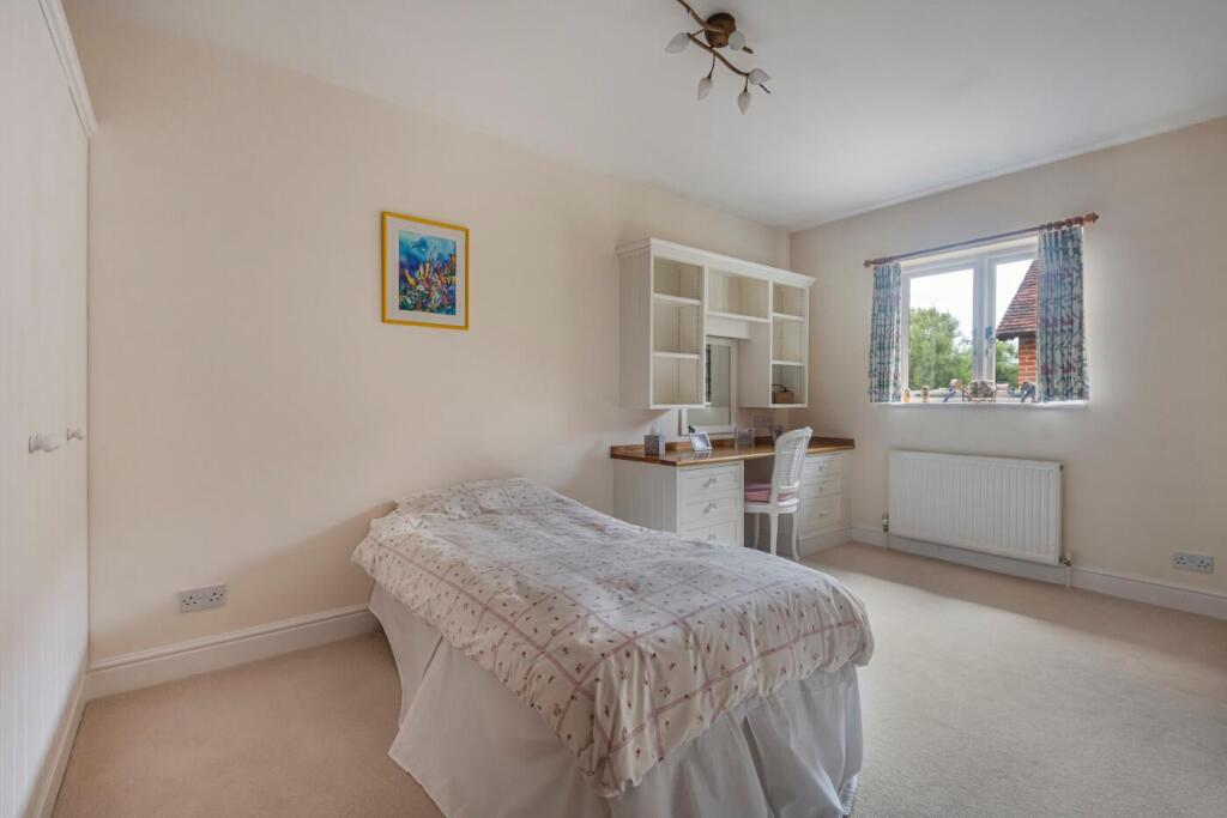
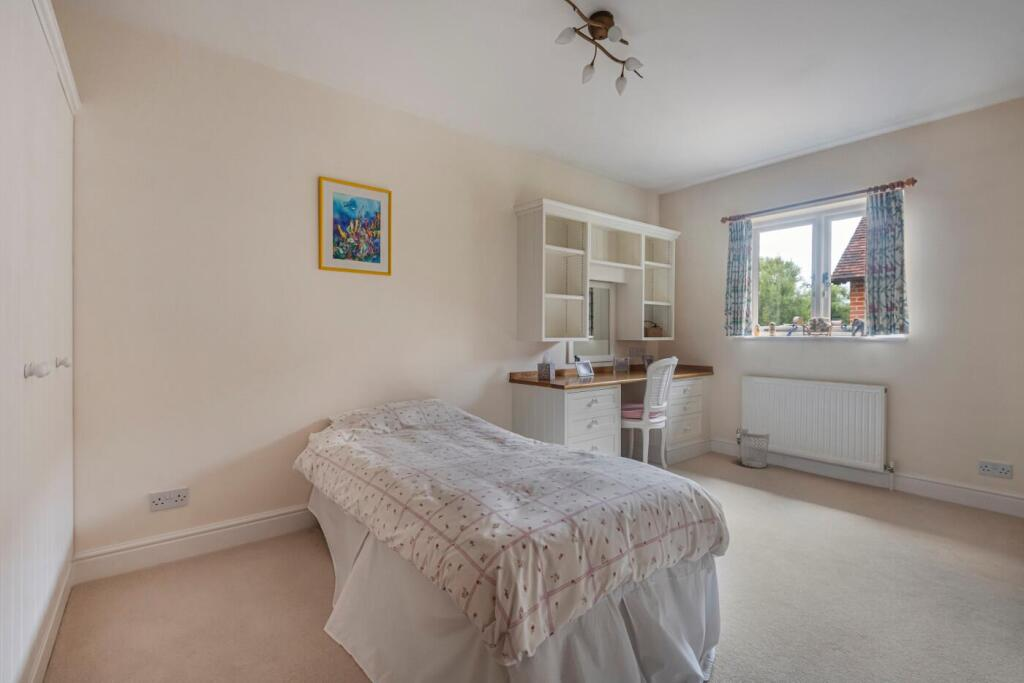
+ wastebasket [739,428,771,469]
